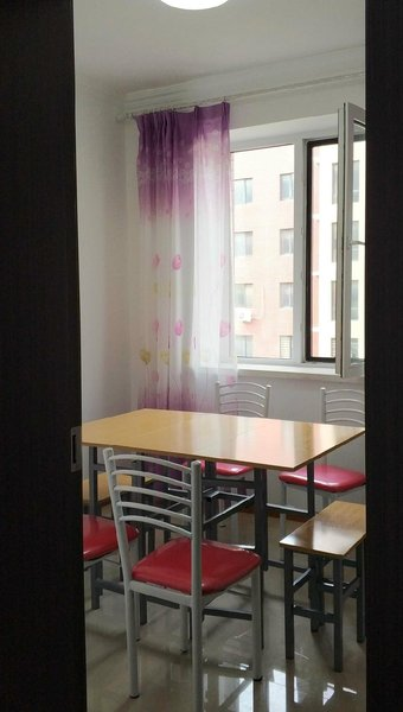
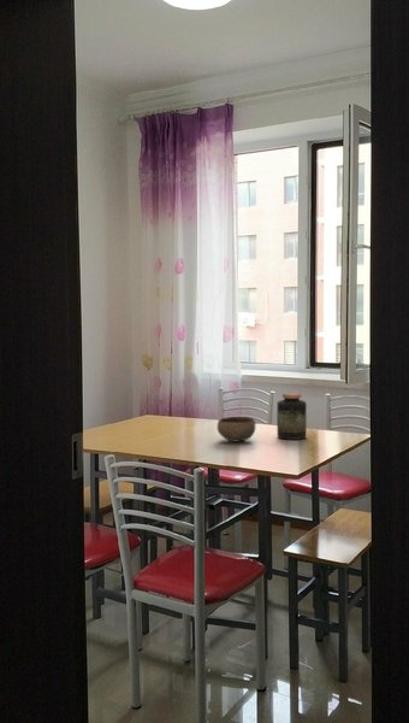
+ jar [277,392,308,441]
+ bowl [217,416,256,442]
